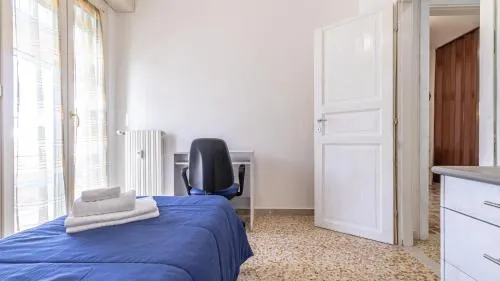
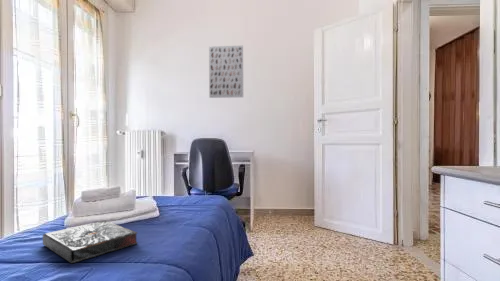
+ wall art [208,45,244,99]
+ book [42,220,139,264]
